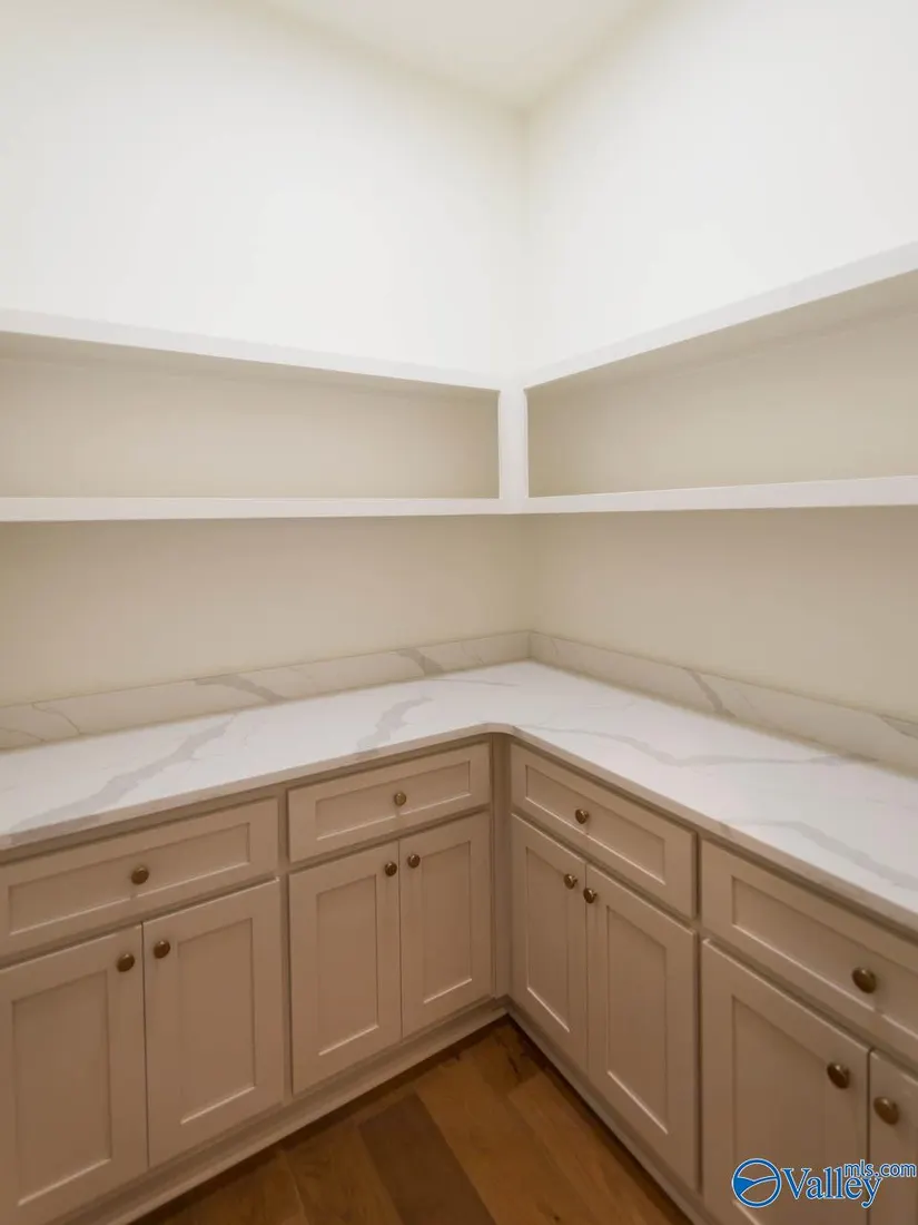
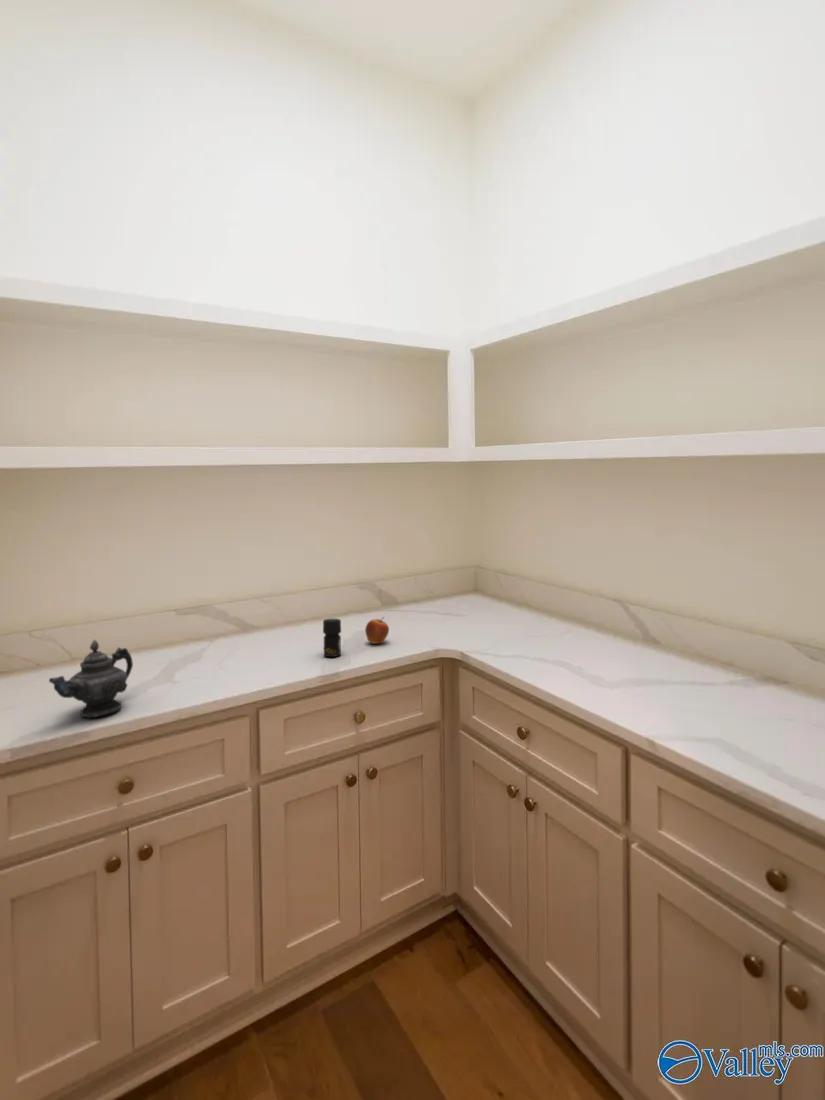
+ fruit [364,616,390,645]
+ teapot [48,639,134,719]
+ jar [322,618,342,658]
